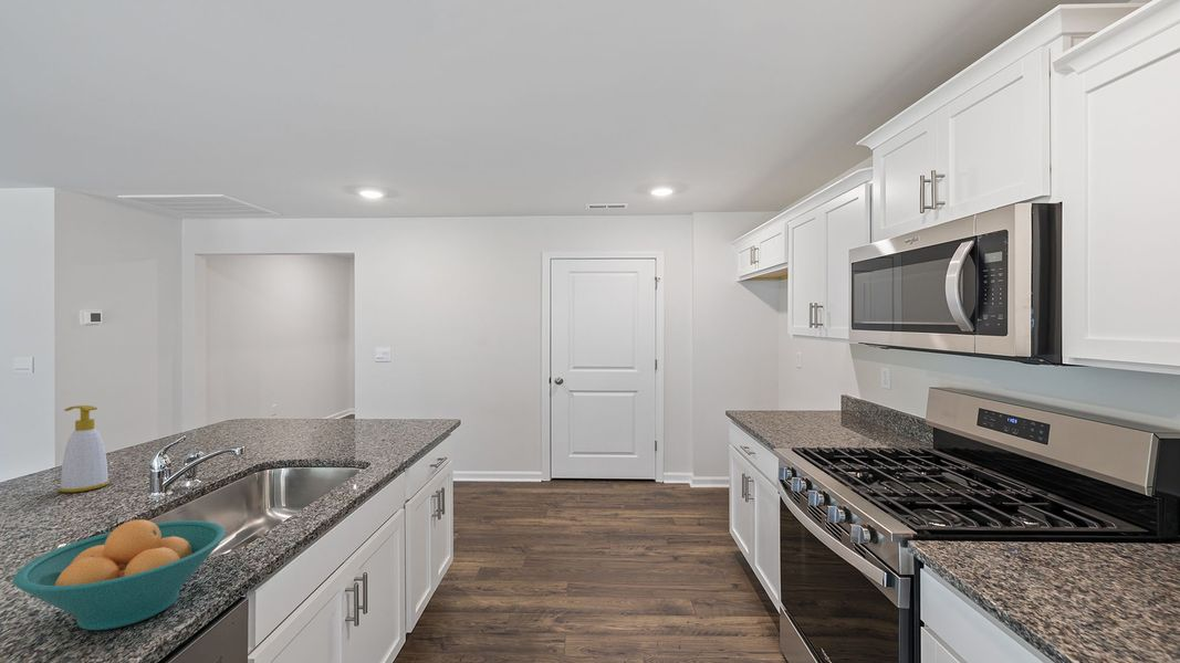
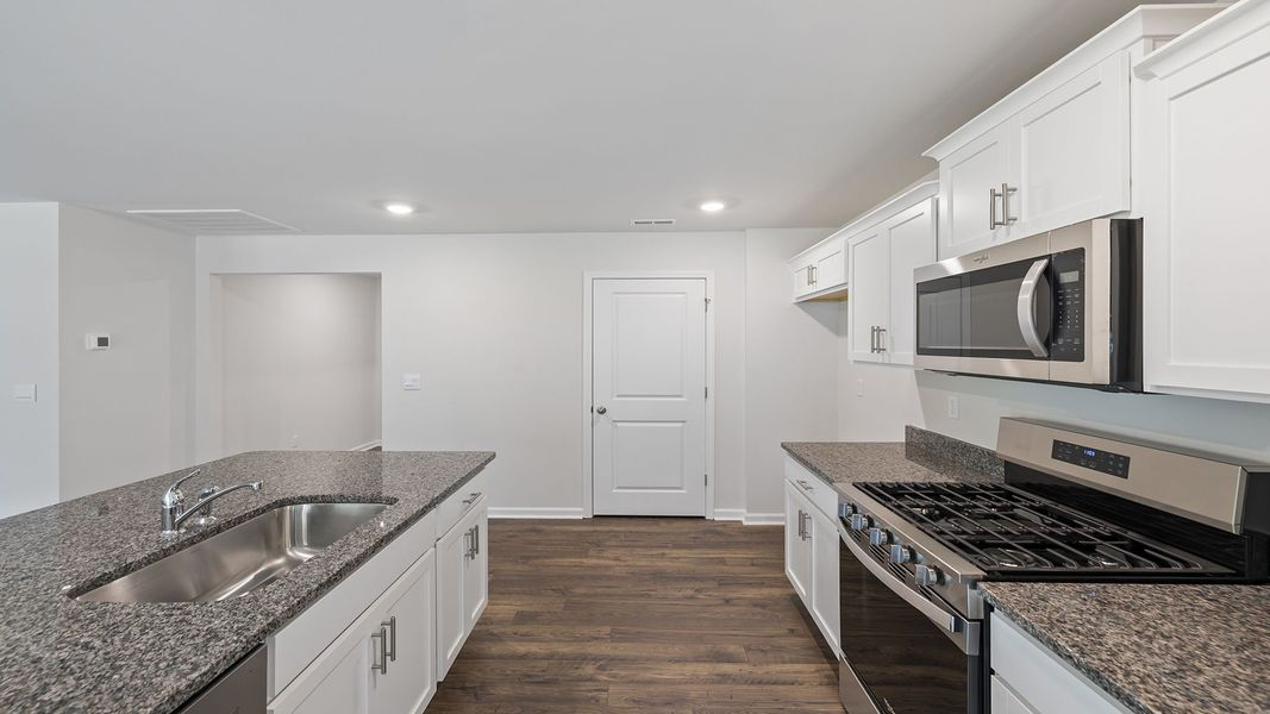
- fruit bowl [12,518,227,631]
- soap bottle [59,404,111,494]
